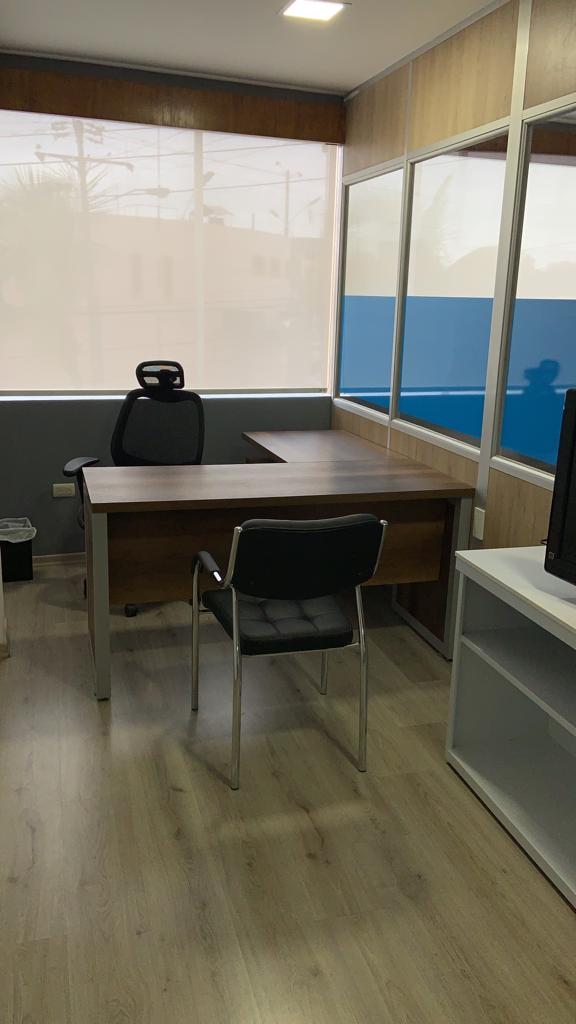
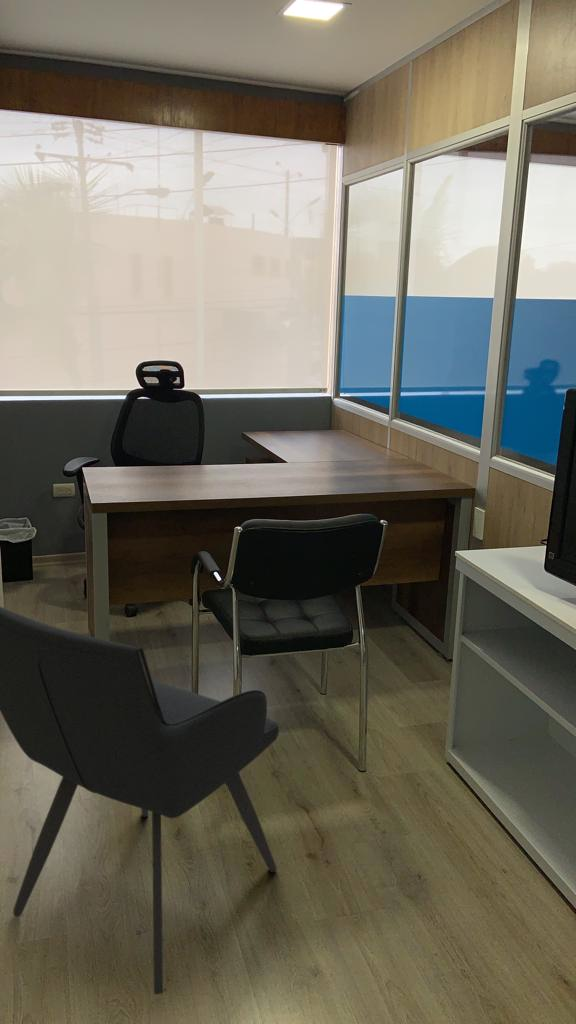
+ armchair [0,606,280,995]
